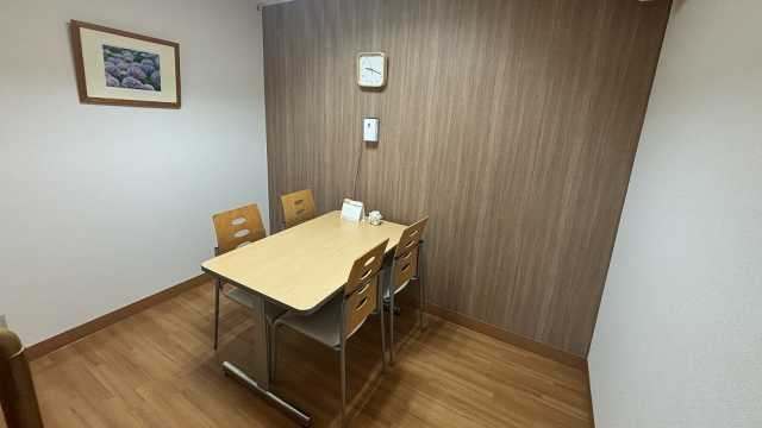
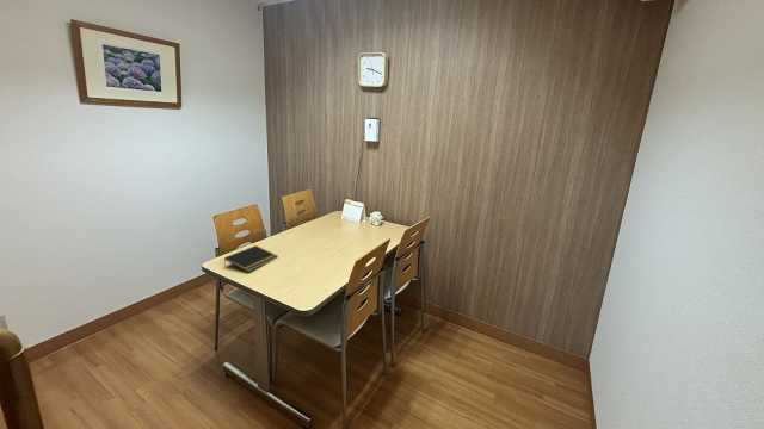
+ notepad [223,244,278,273]
